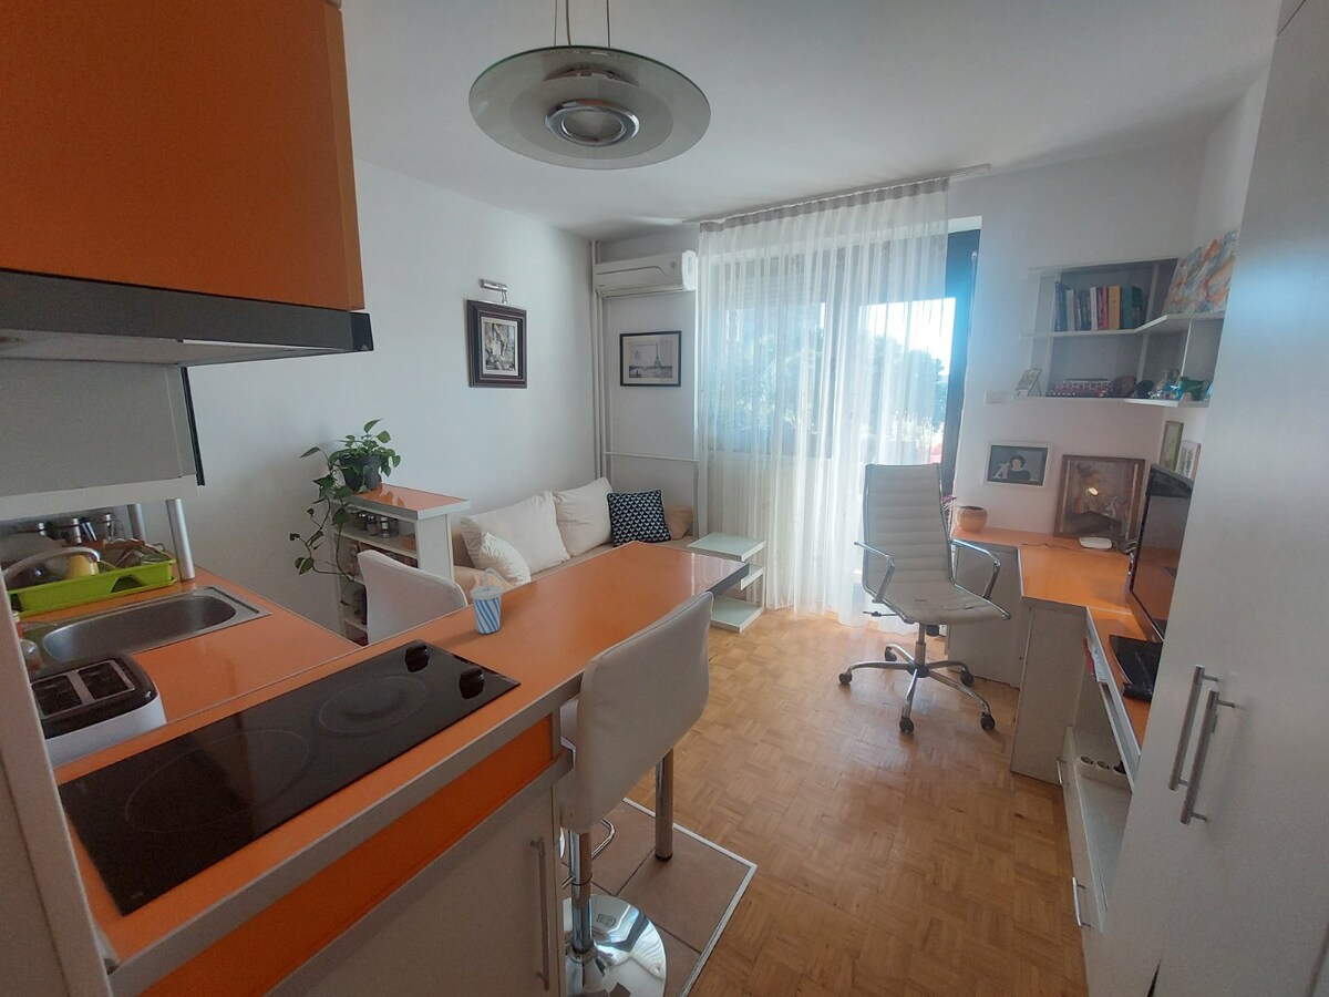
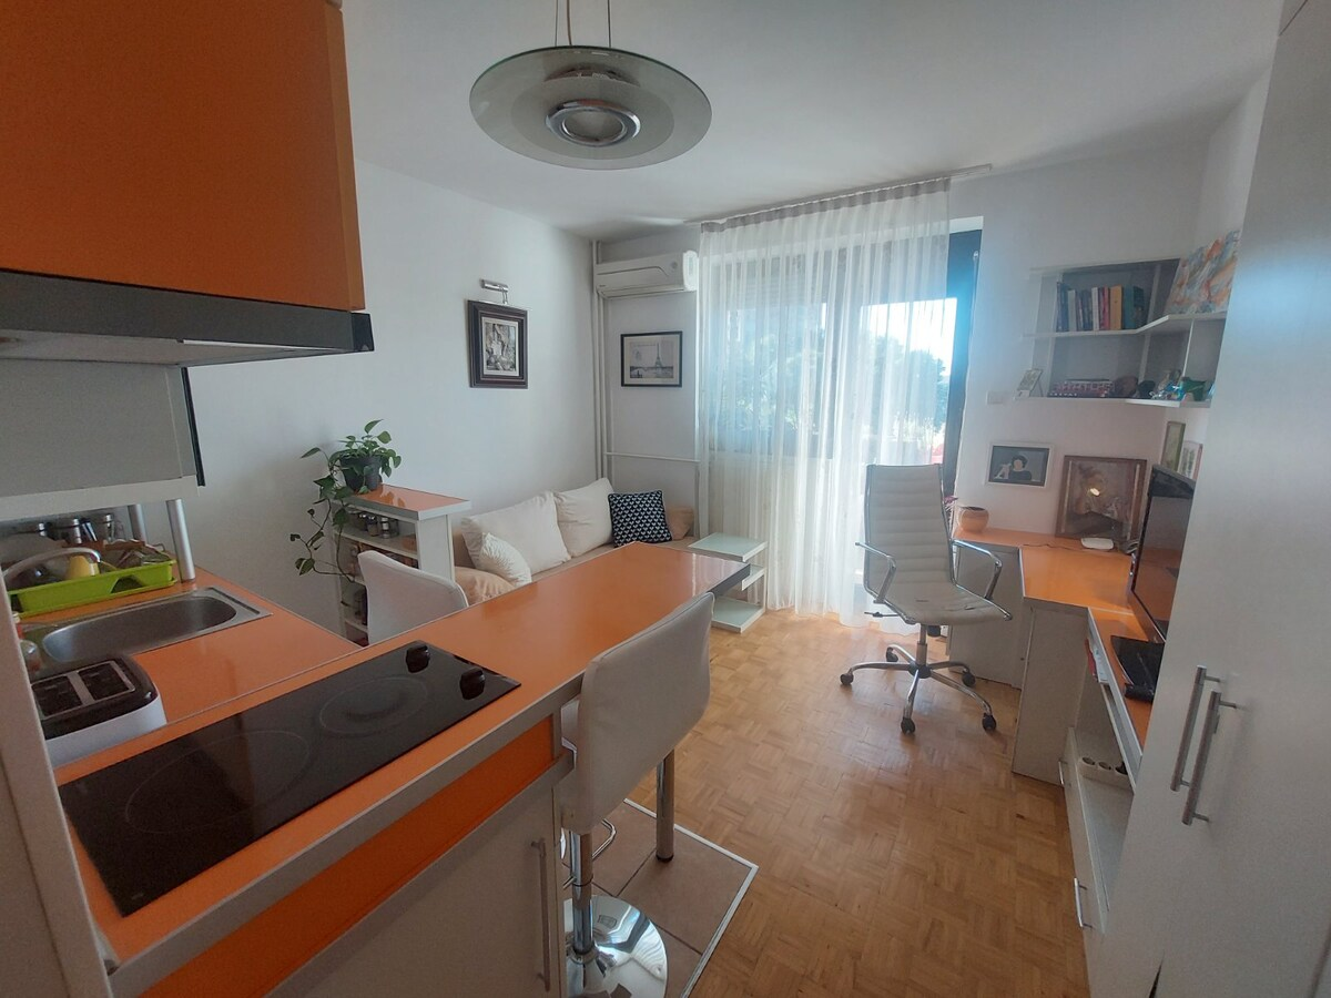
- cup [468,567,506,635]
